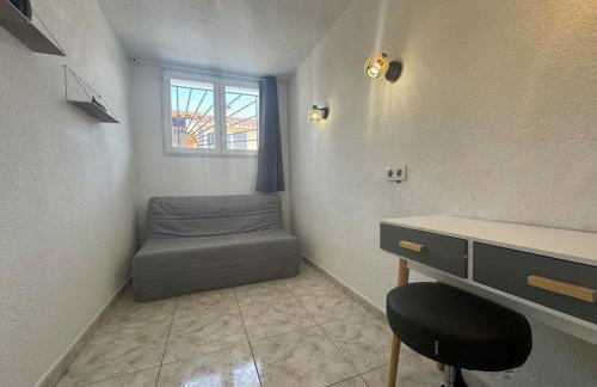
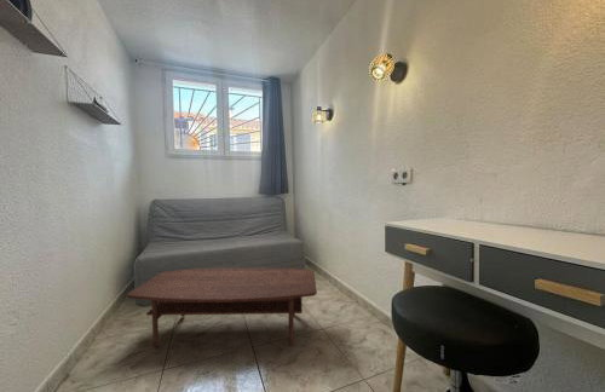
+ coffee table [126,266,318,348]
